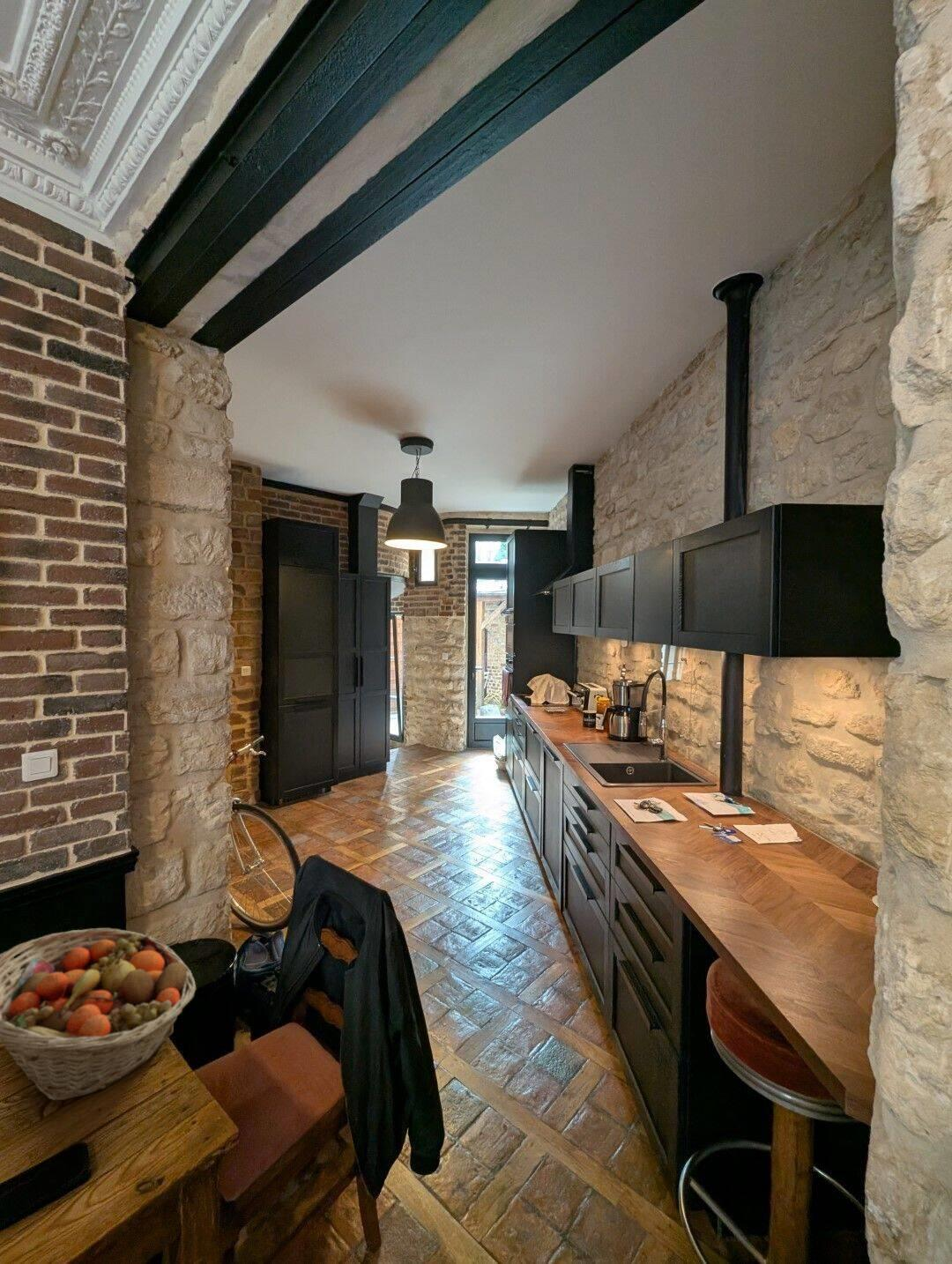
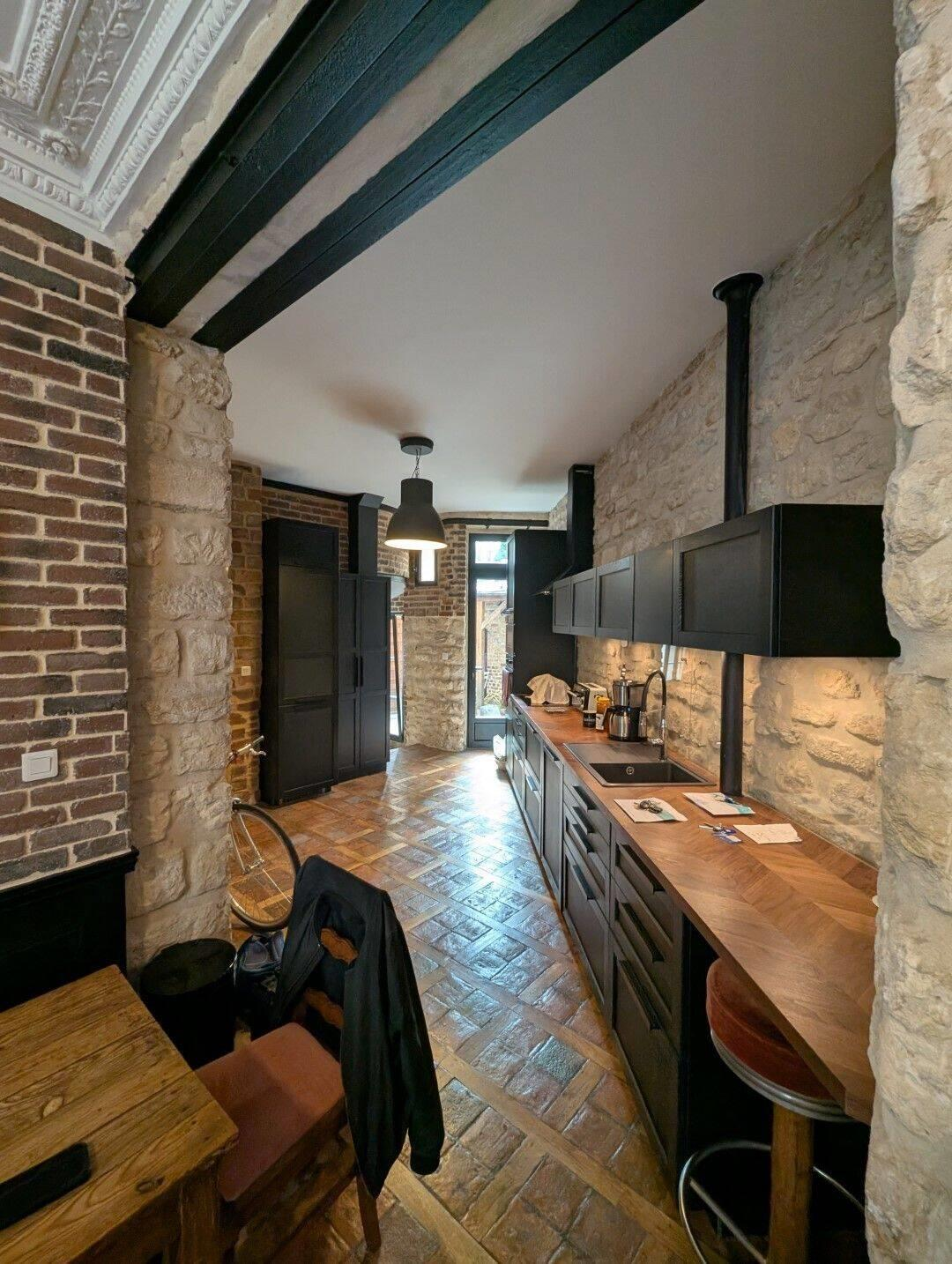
- fruit basket [0,927,197,1101]
